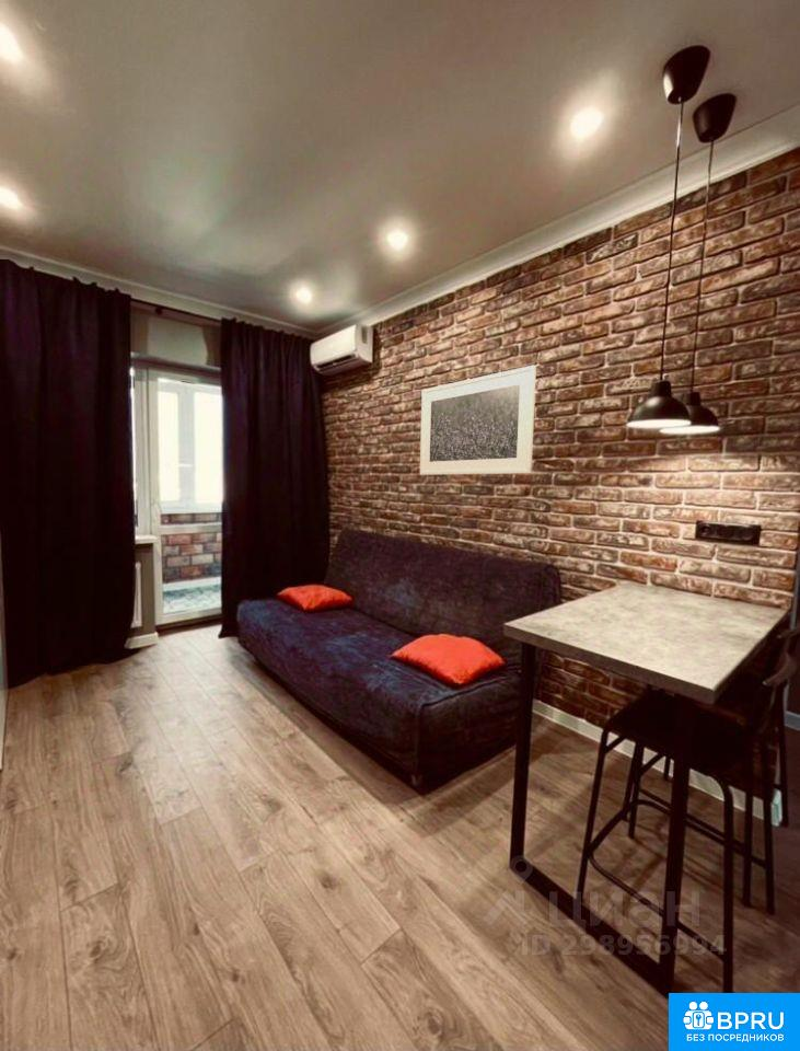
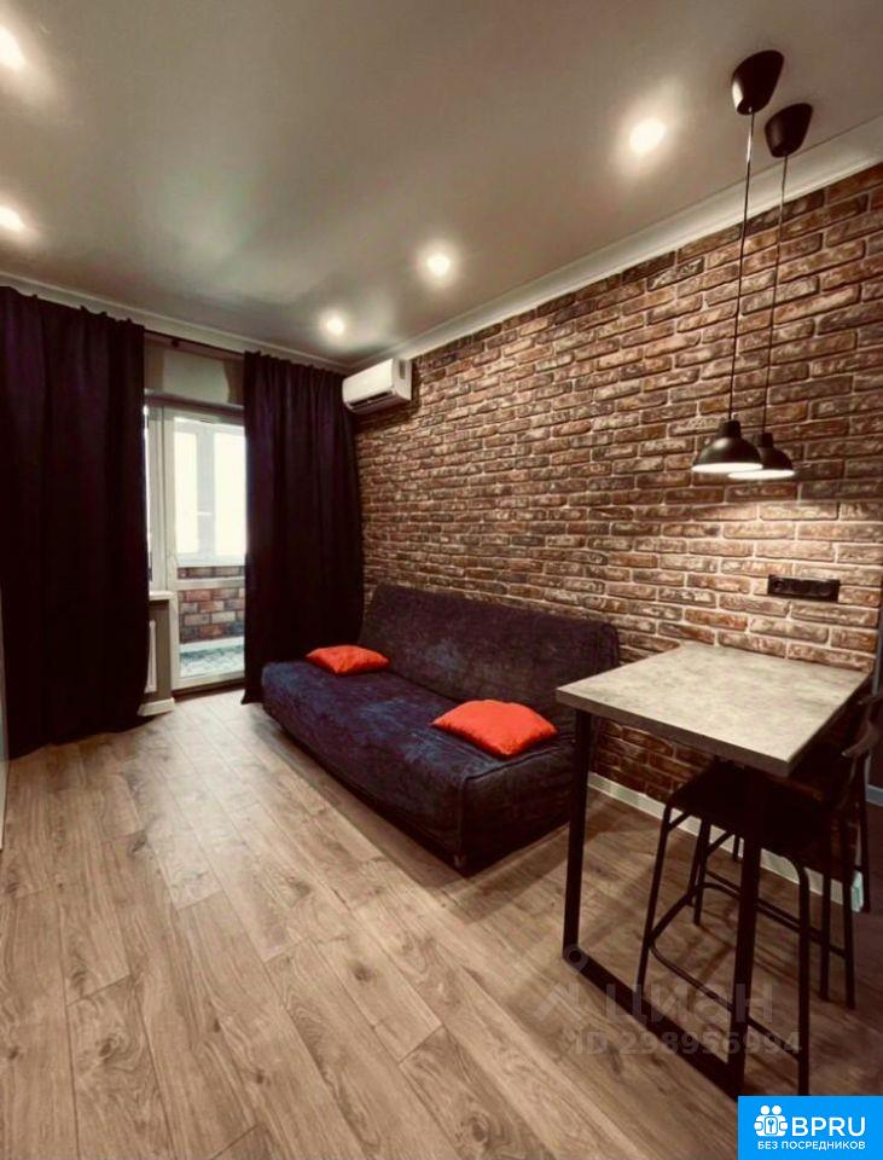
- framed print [419,363,537,476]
